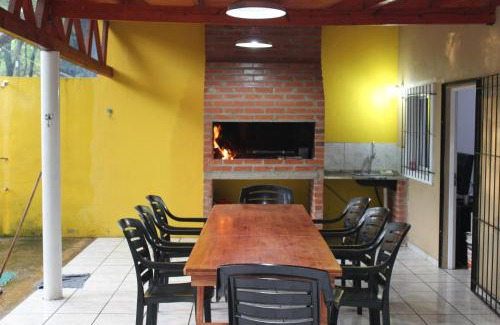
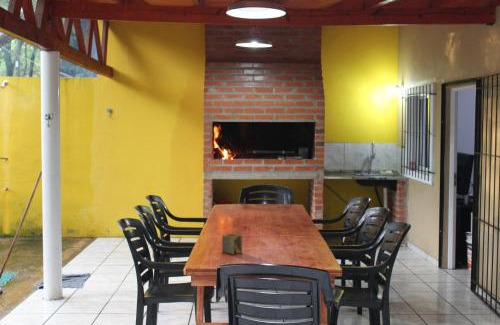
+ napkin holder [221,229,243,255]
